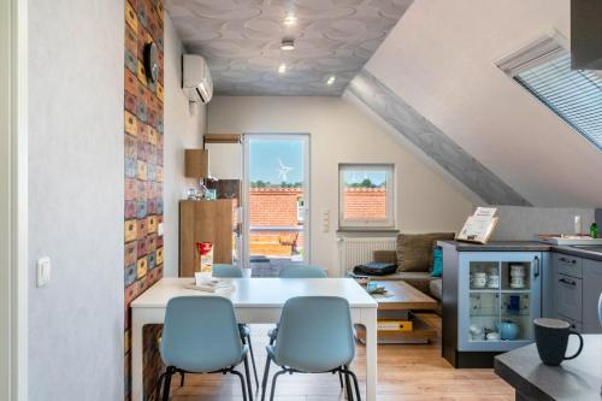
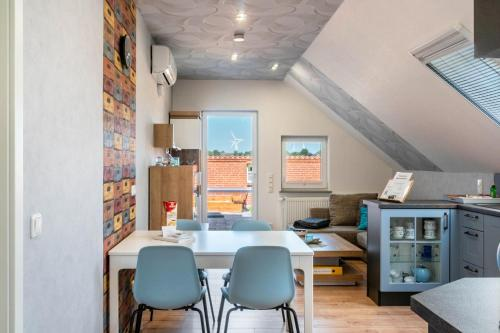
- mug [532,318,585,366]
